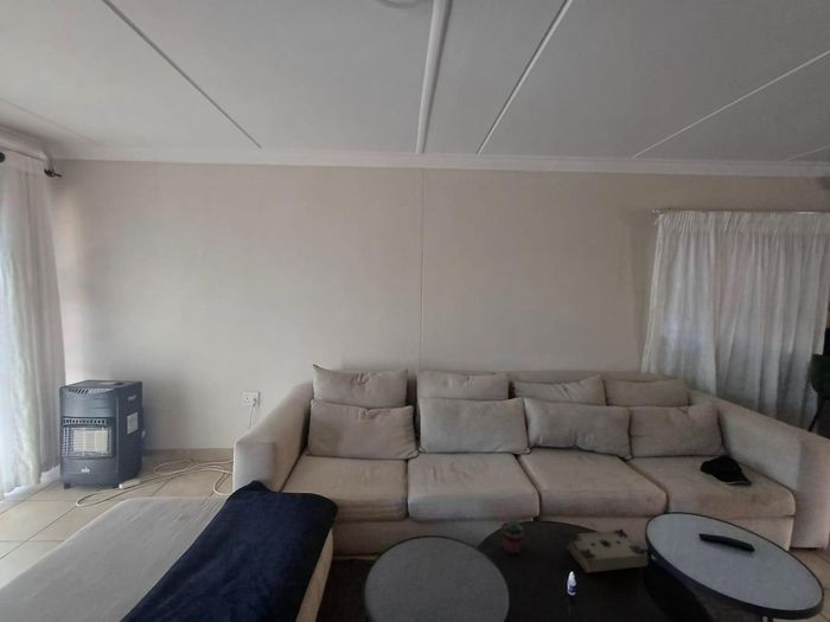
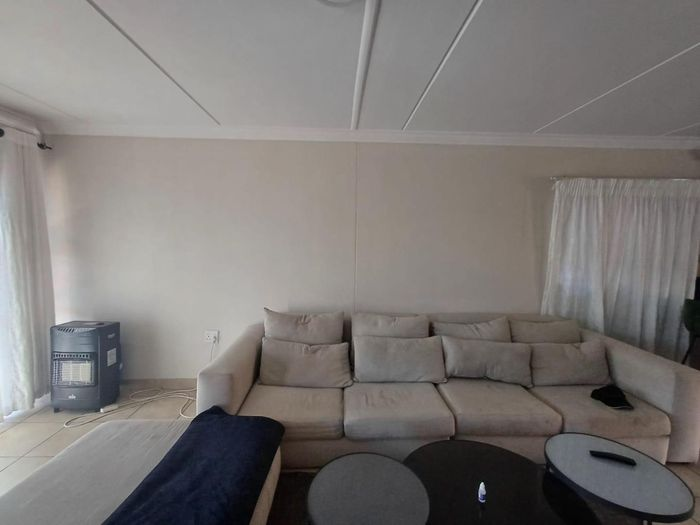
- book [566,527,649,573]
- potted succulent [499,519,525,556]
